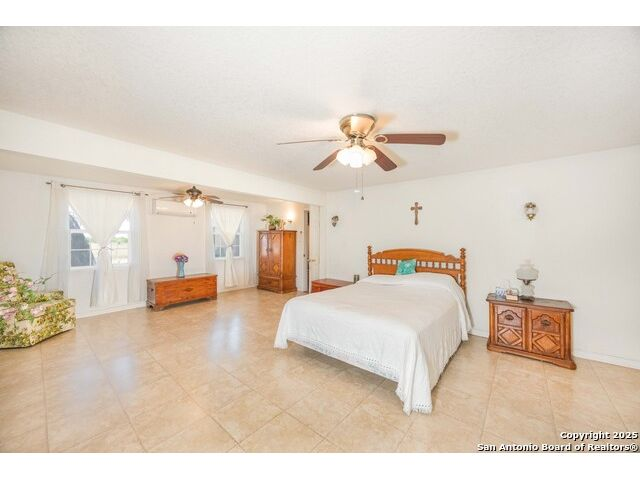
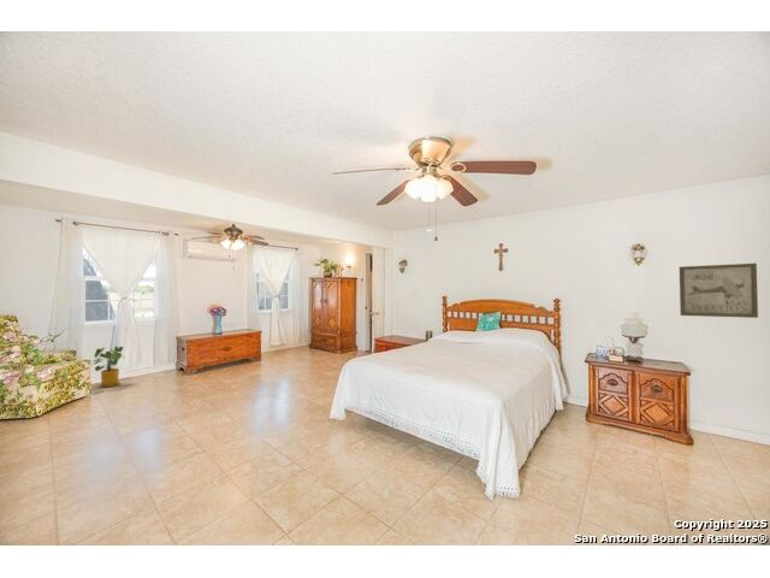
+ wall art [679,263,759,319]
+ house plant [93,346,129,388]
